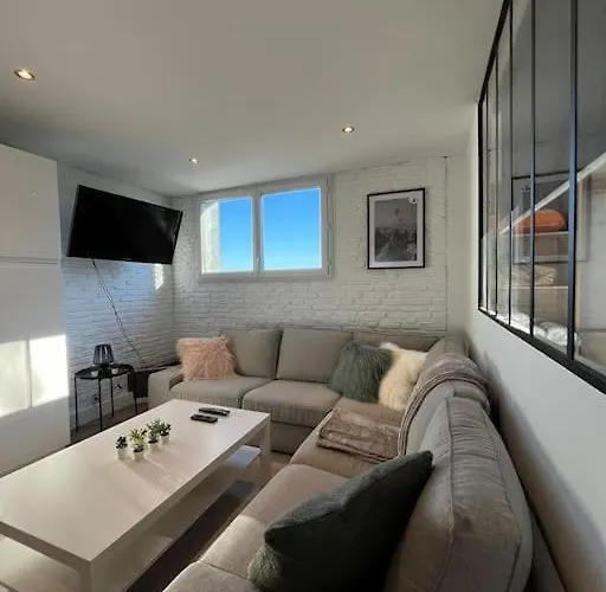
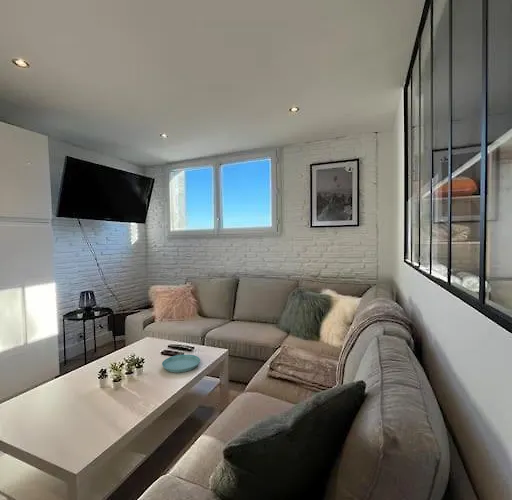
+ saucer [161,353,201,373]
